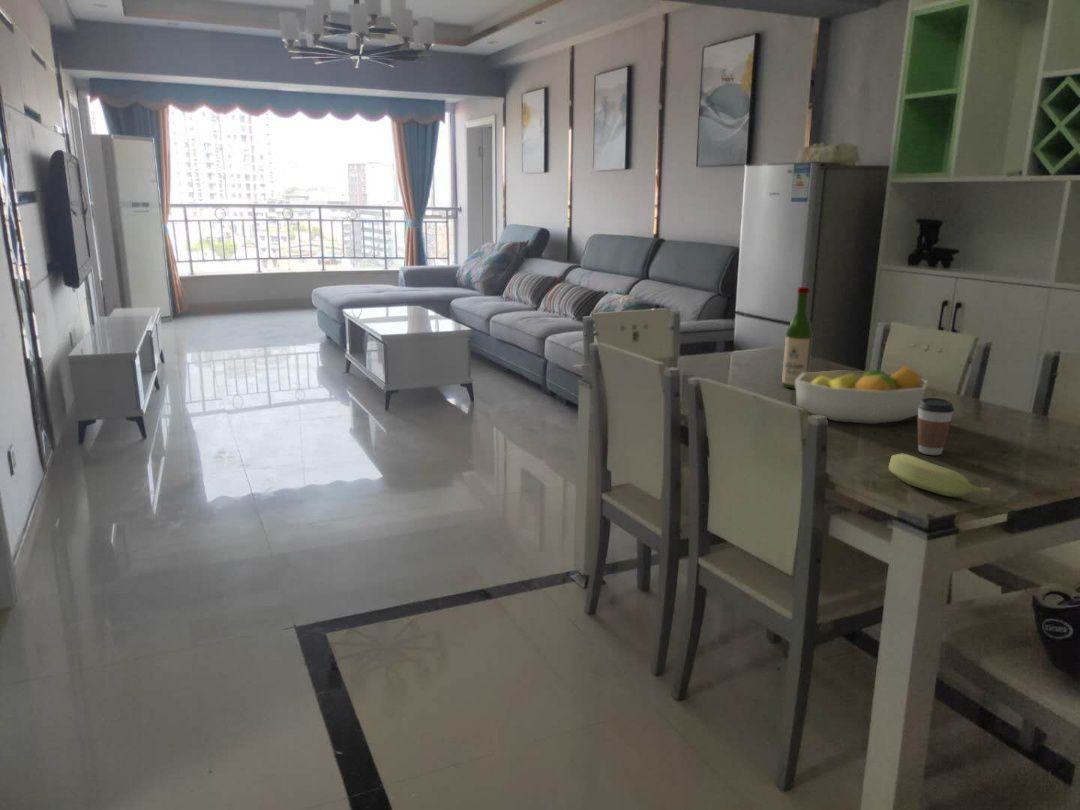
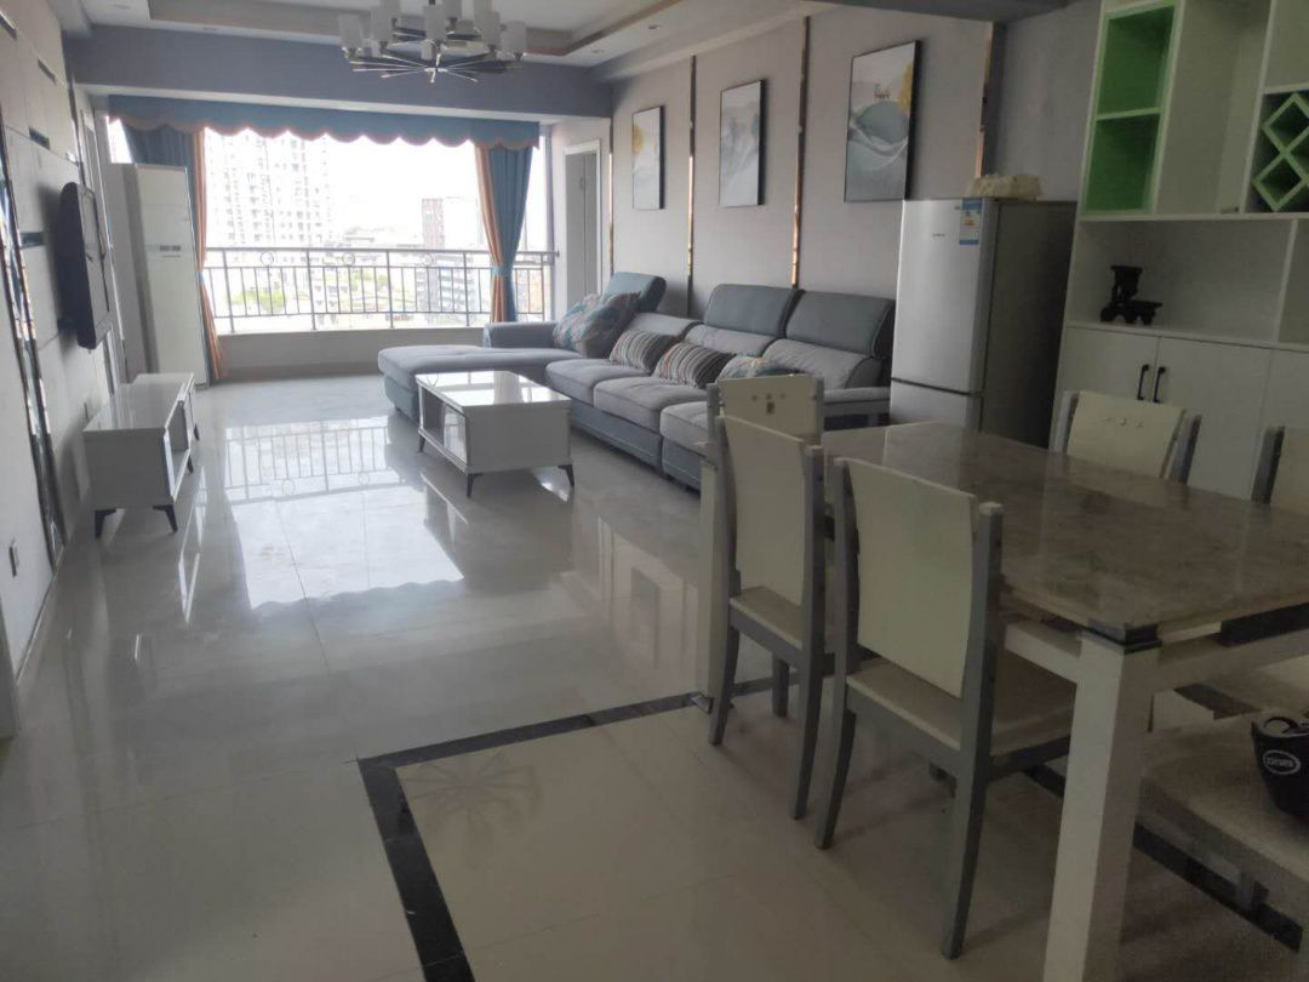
- fruit bowl [795,364,928,425]
- wine bottle [781,286,813,390]
- coffee cup [917,397,955,456]
- banana [888,453,992,498]
